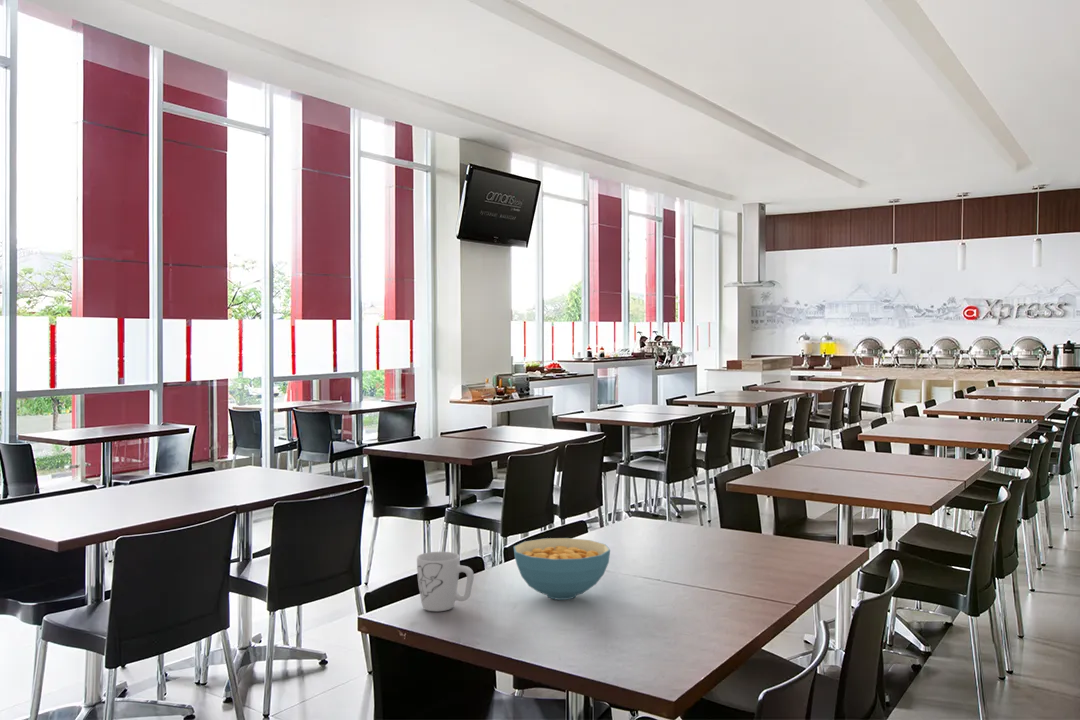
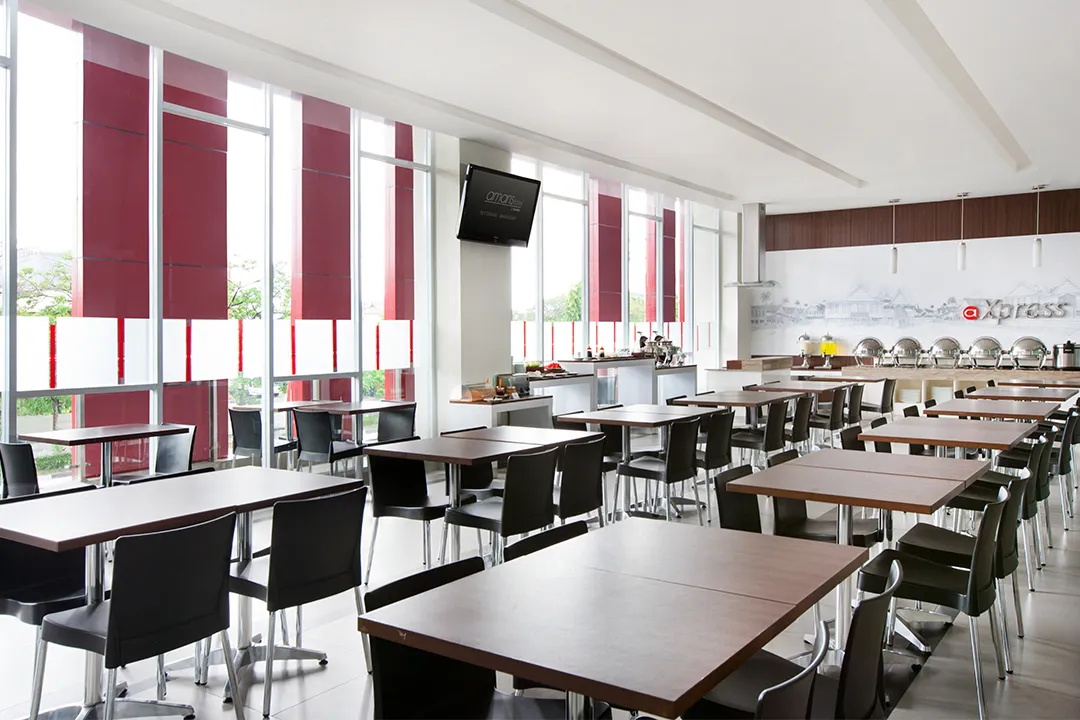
- cereal bowl [513,537,611,601]
- mug [416,551,475,612]
